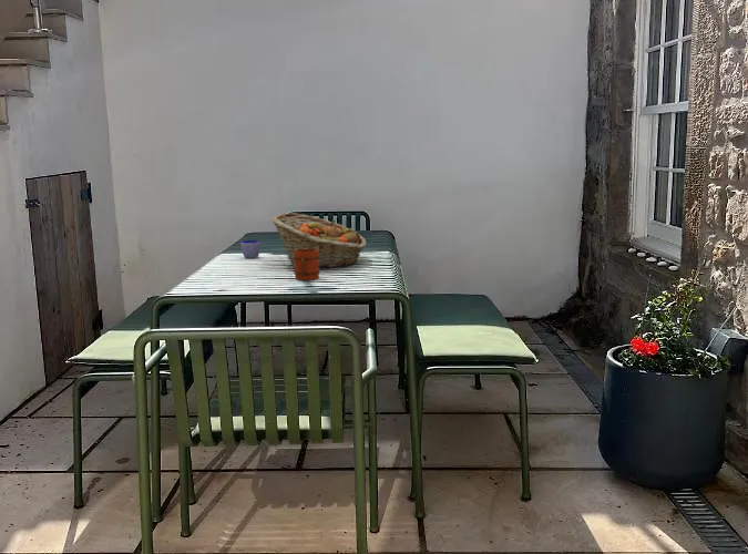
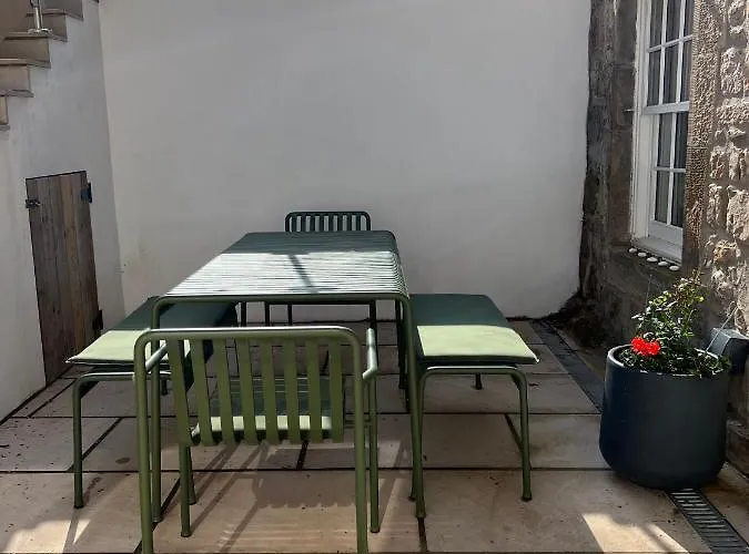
- mug [294,249,320,281]
- cup [239,239,262,259]
- fruit basket [270,212,367,269]
